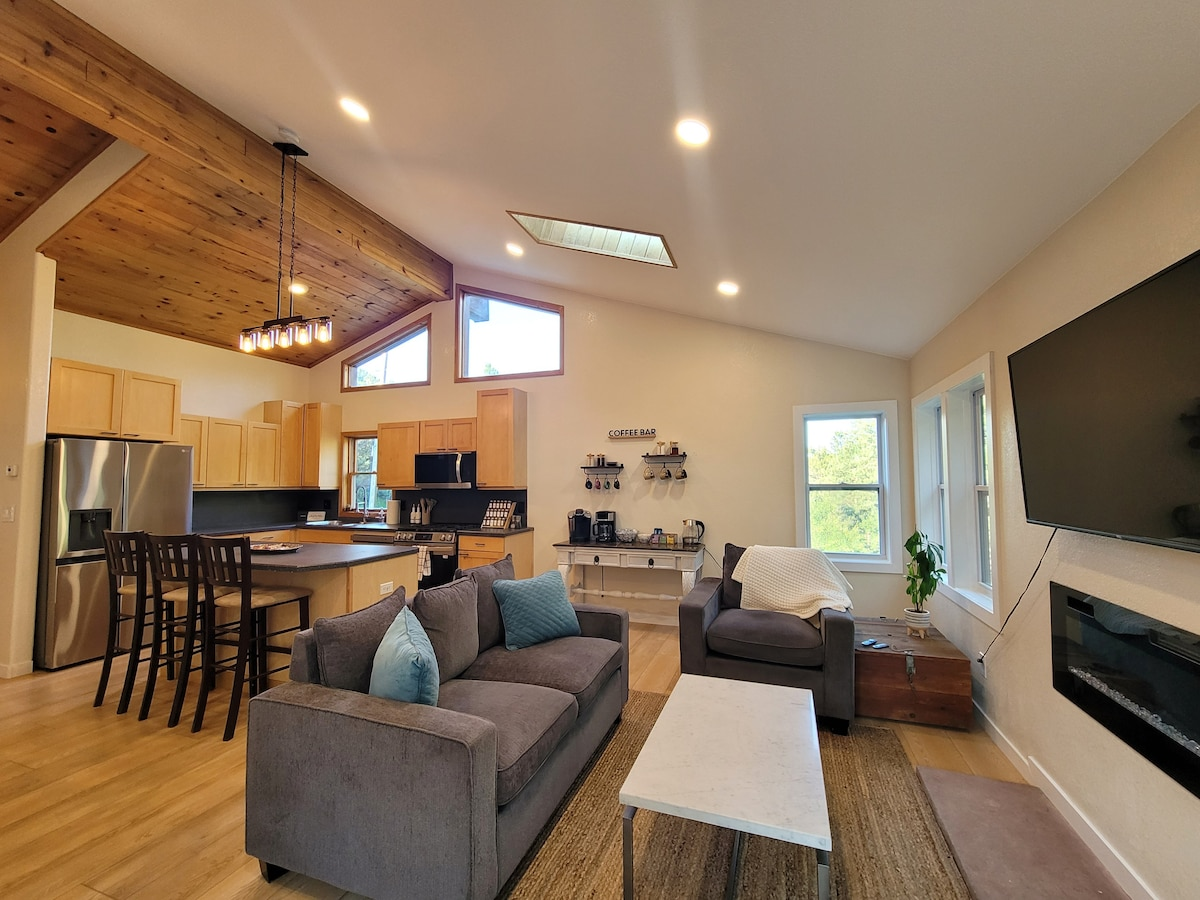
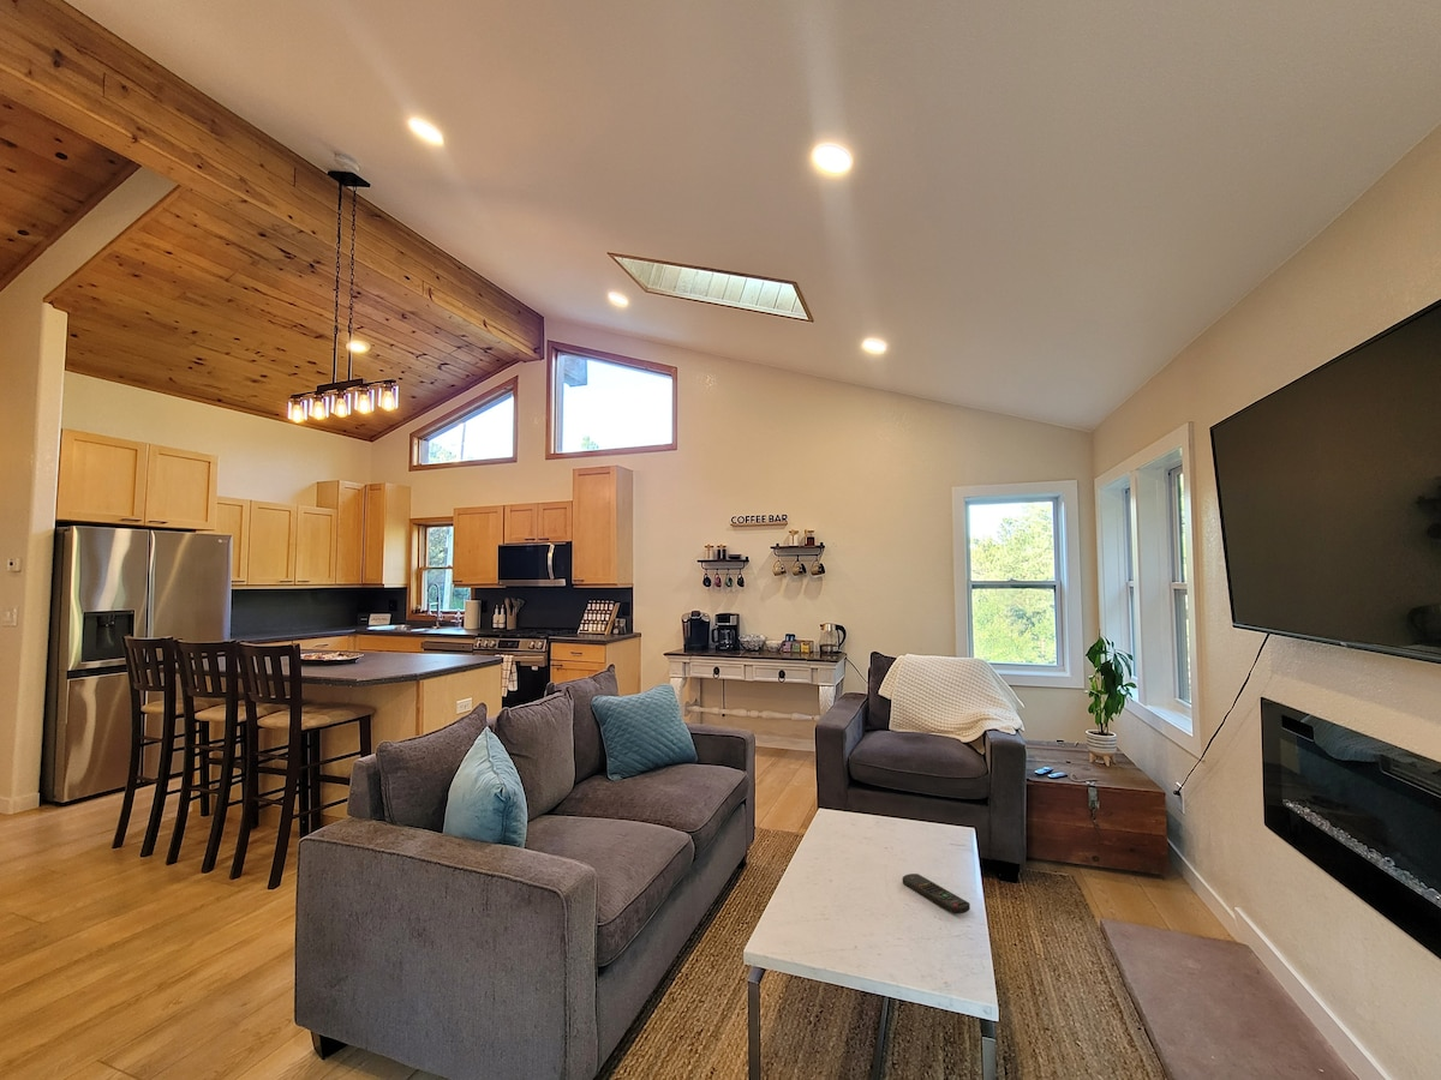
+ remote control [902,872,971,916]
